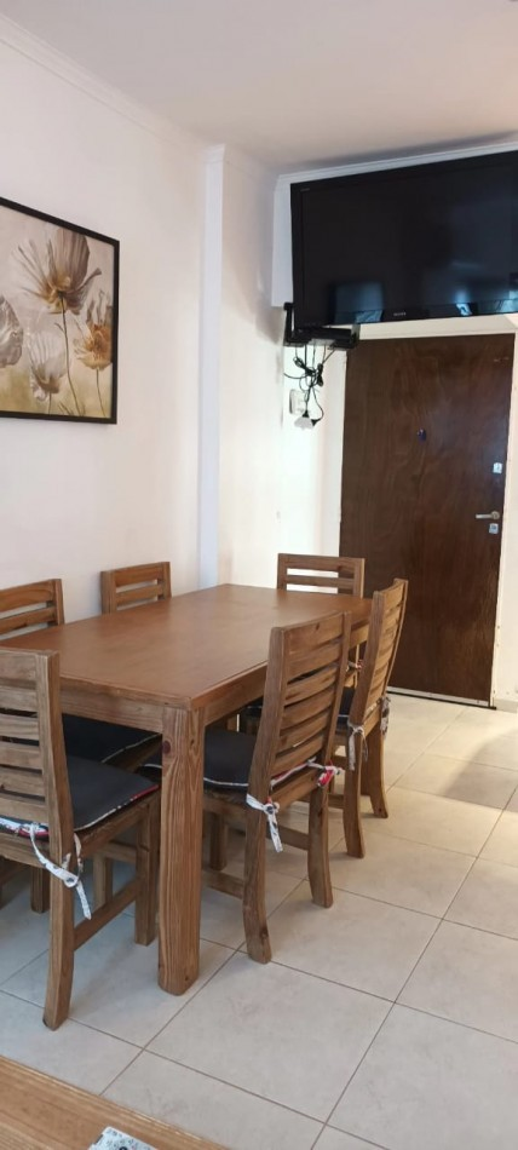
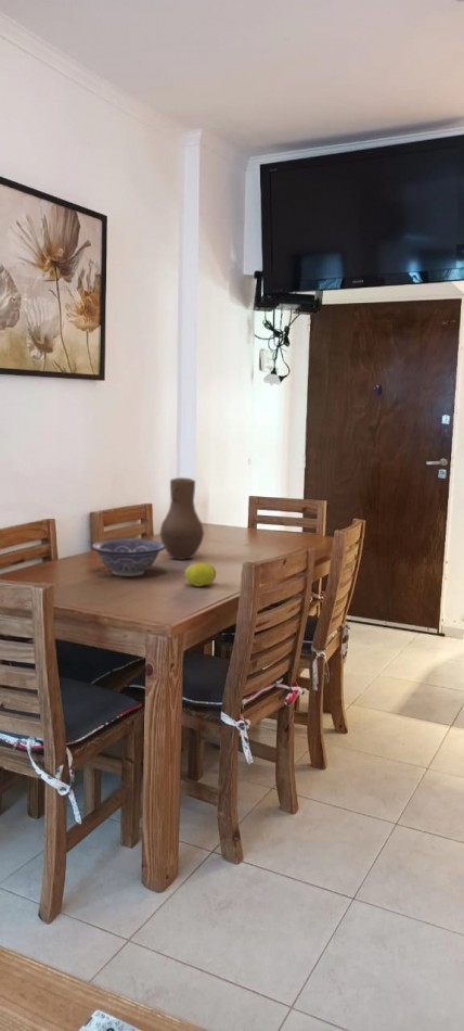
+ vase [158,476,205,561]
+ fruit [183,562,217,587]
+ decorative bowl [90,538,166,577]
